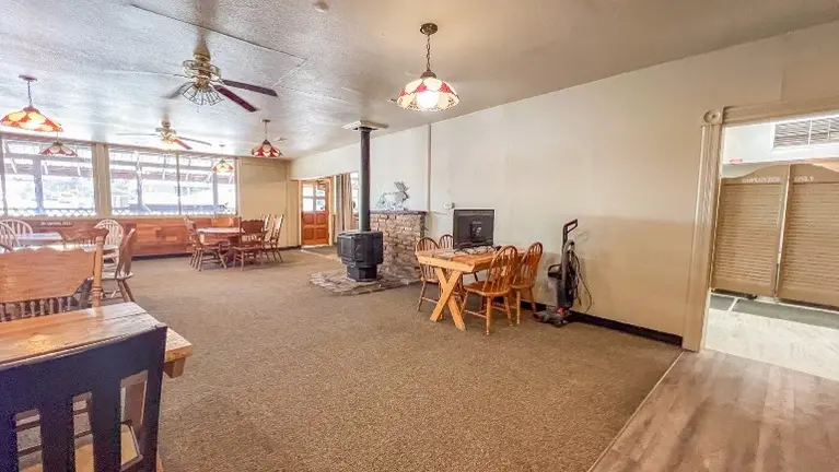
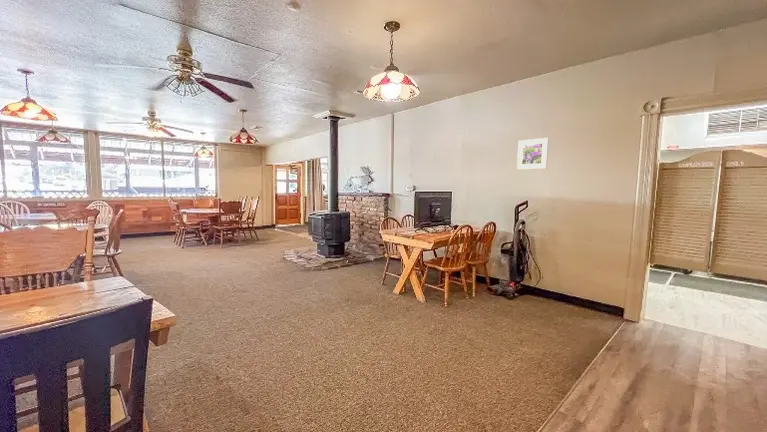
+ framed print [516,137,550,171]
